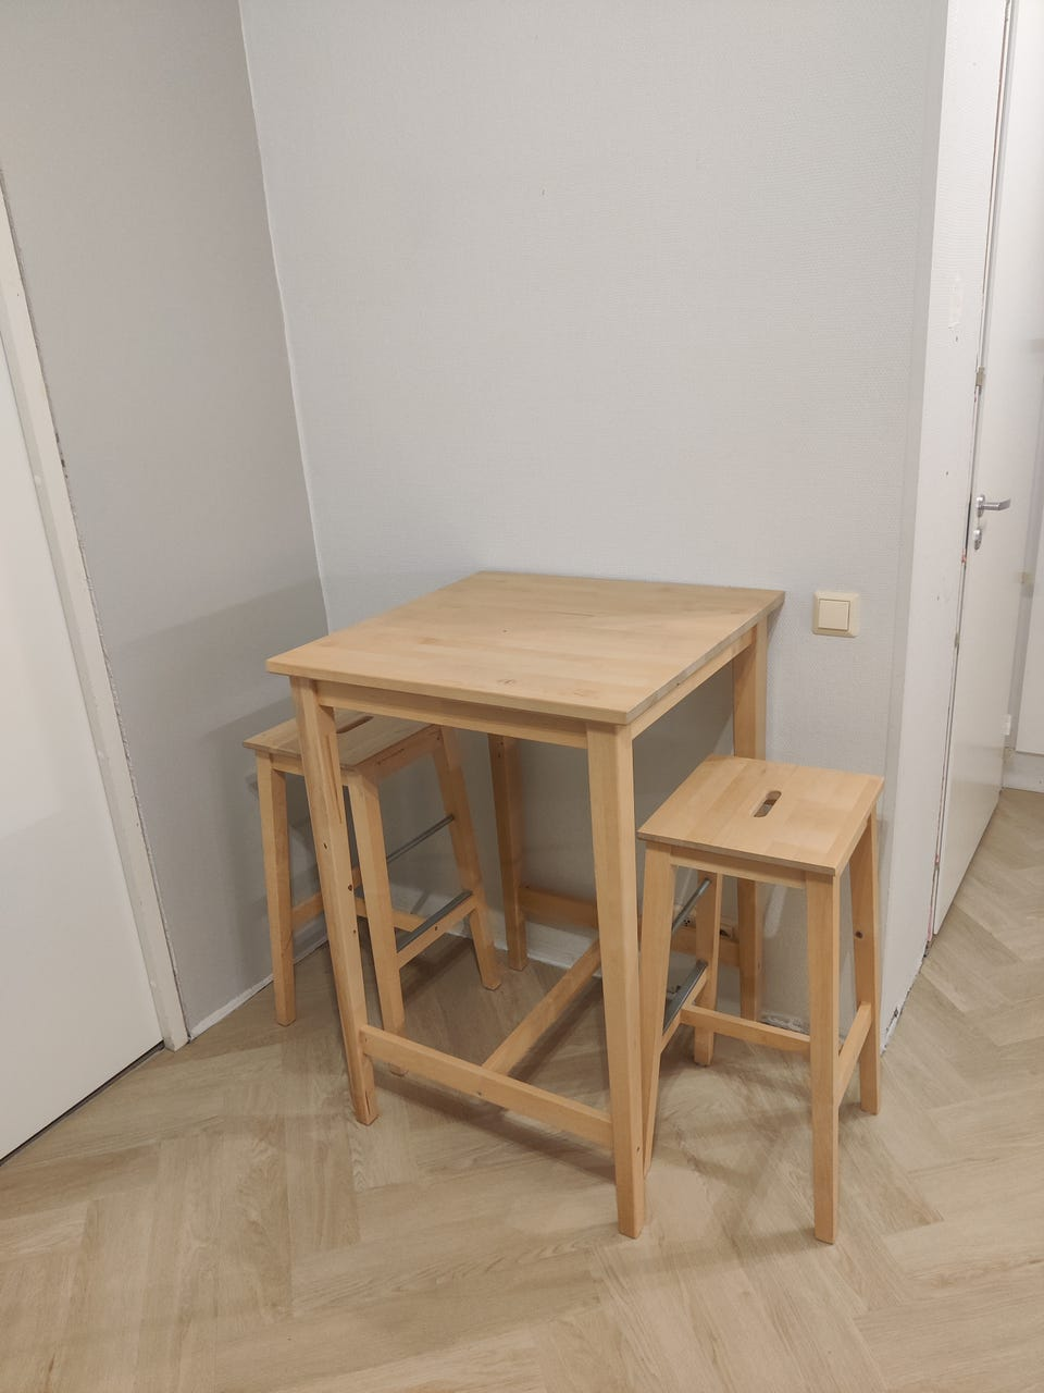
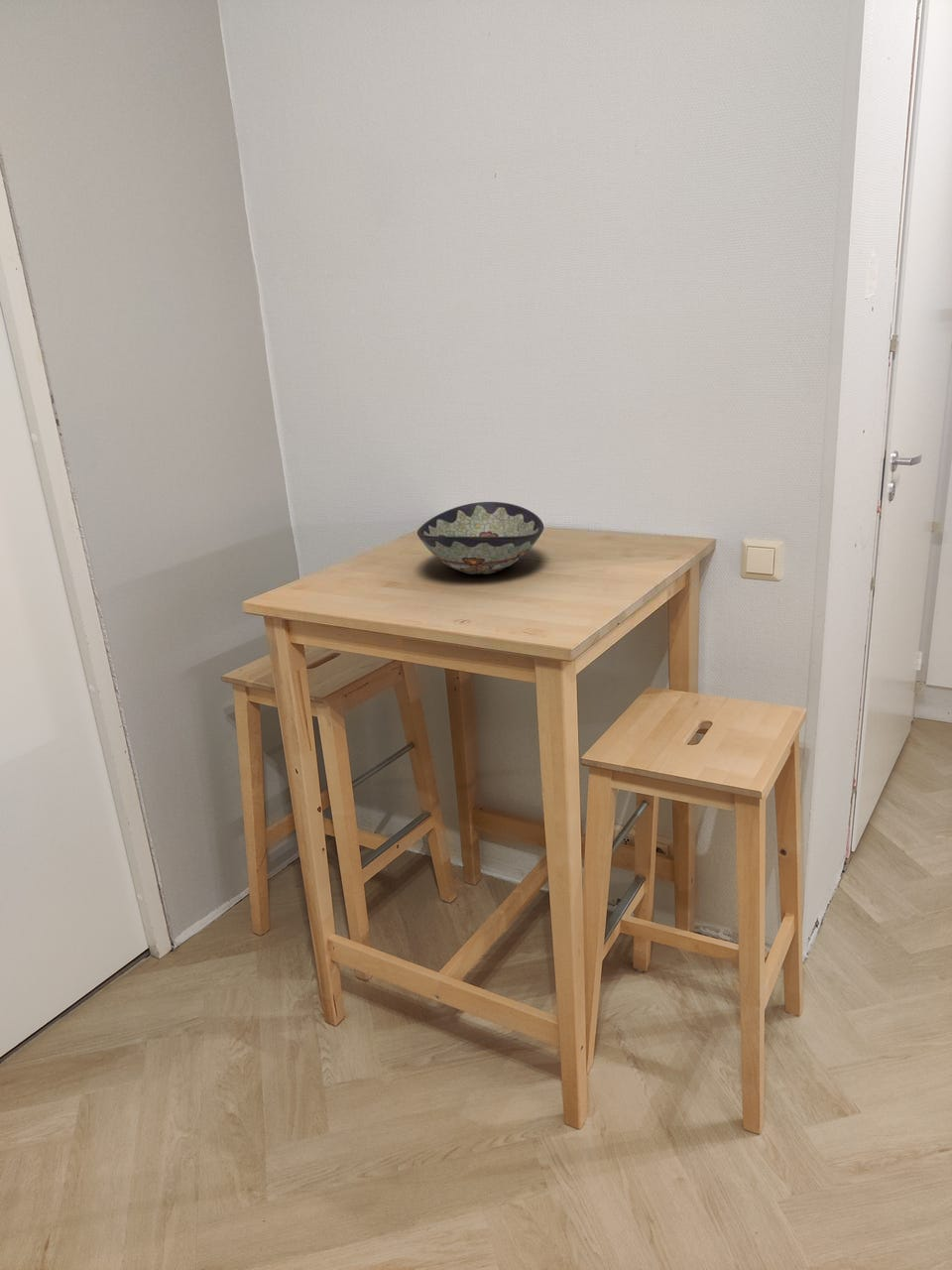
+ decorative bowl [416,501,544,575]
